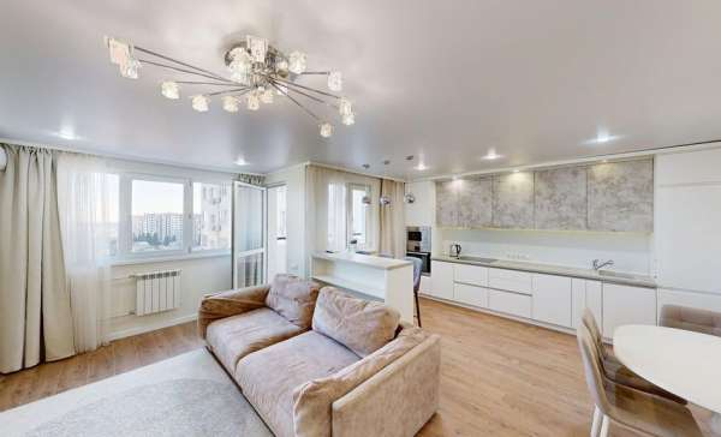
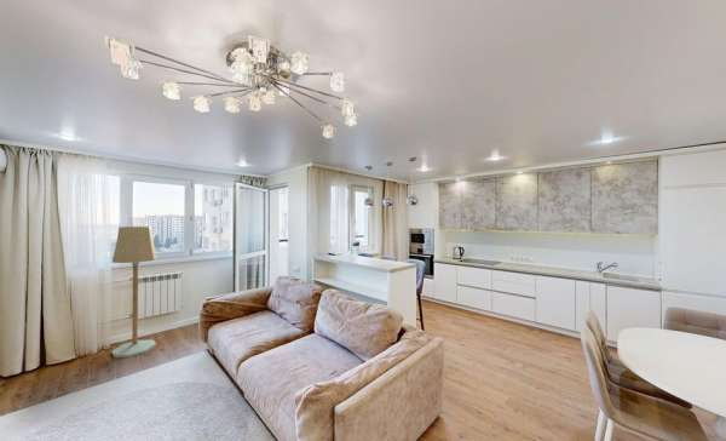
+ floor lamp [110,225,159,359]
